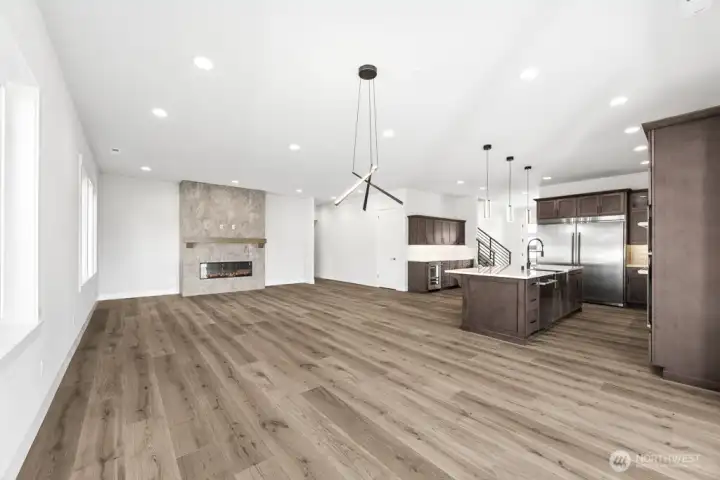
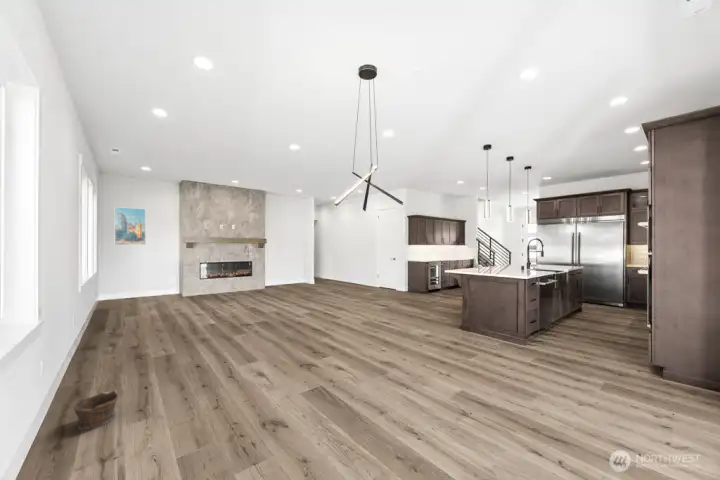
+ clay pot [73,389,119,431]
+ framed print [114,206,147,246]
